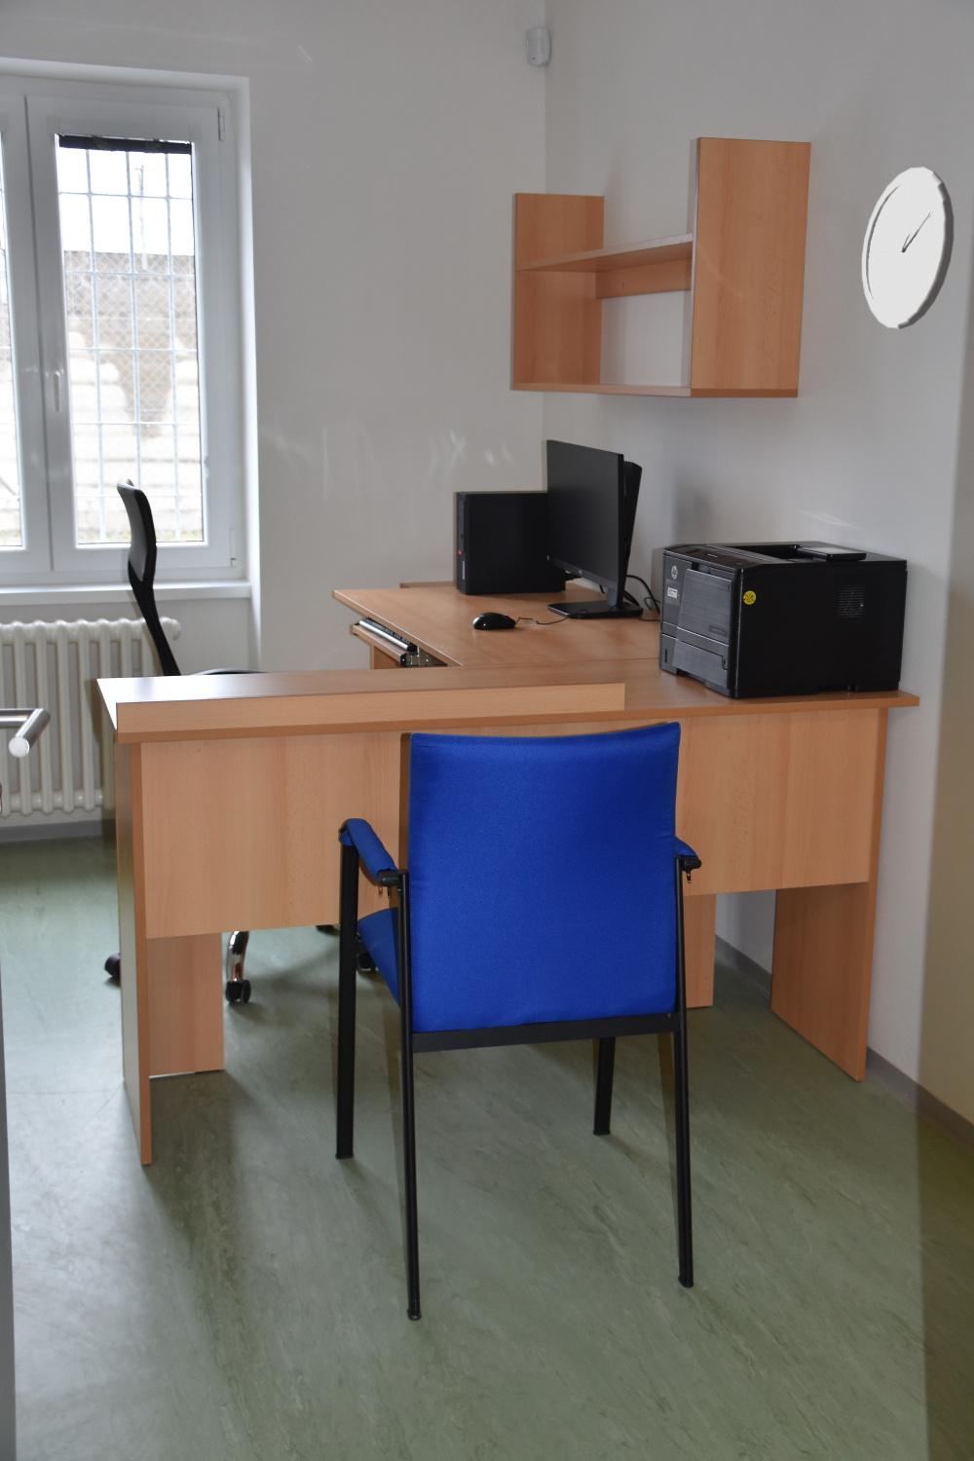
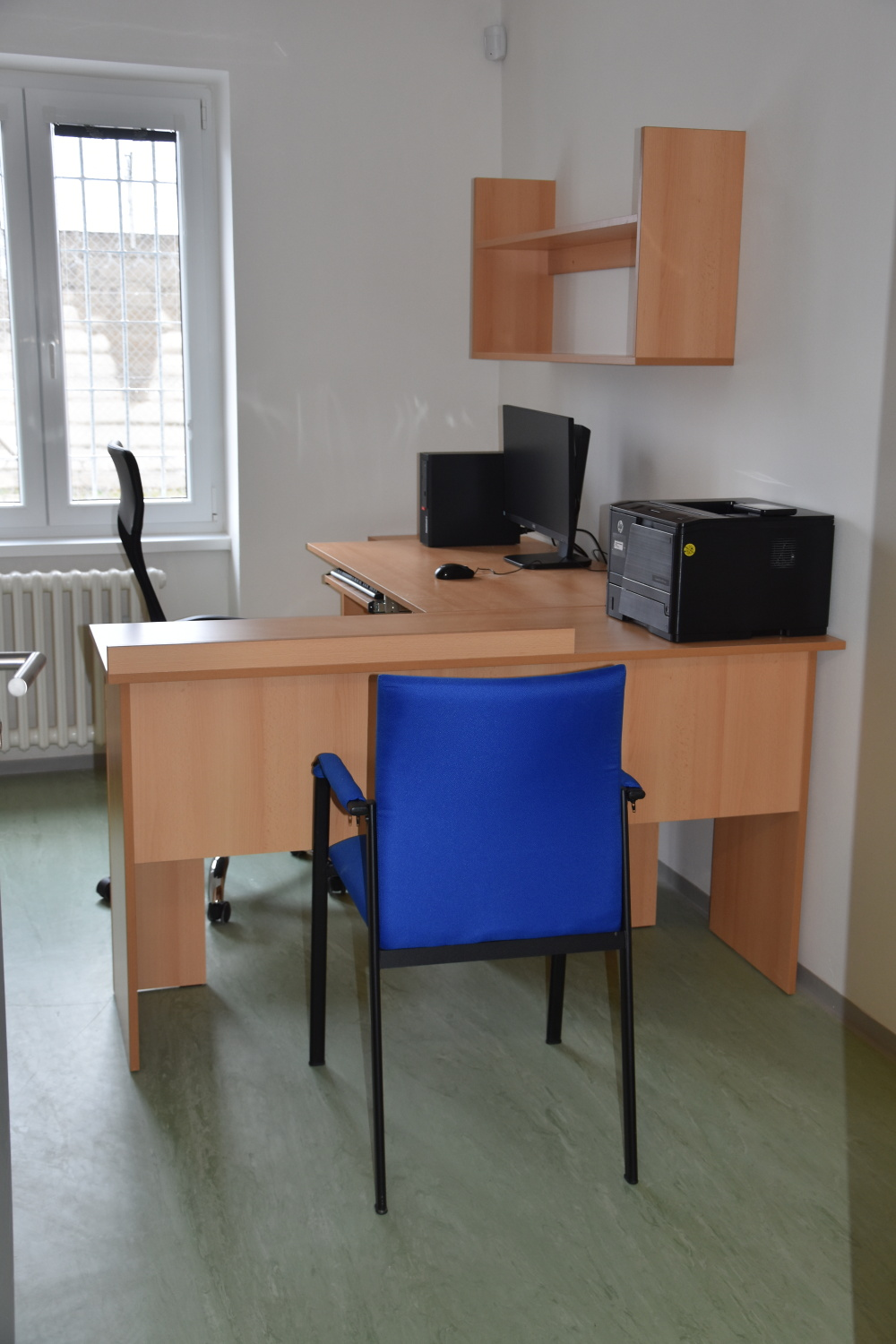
- wall clock [861,166,954,330]
